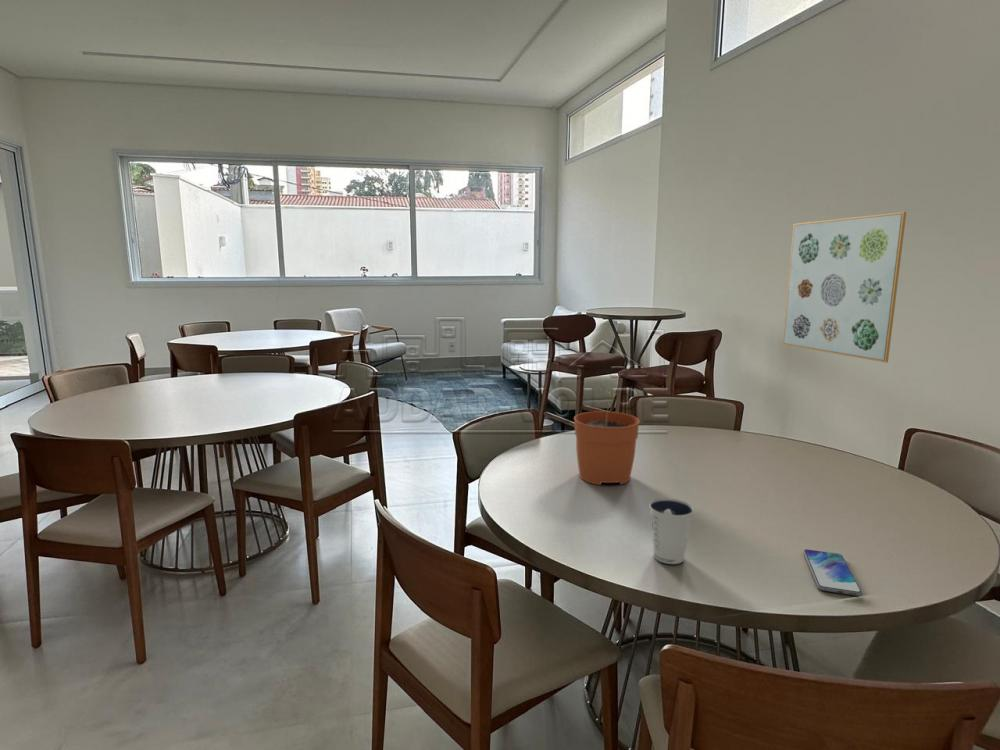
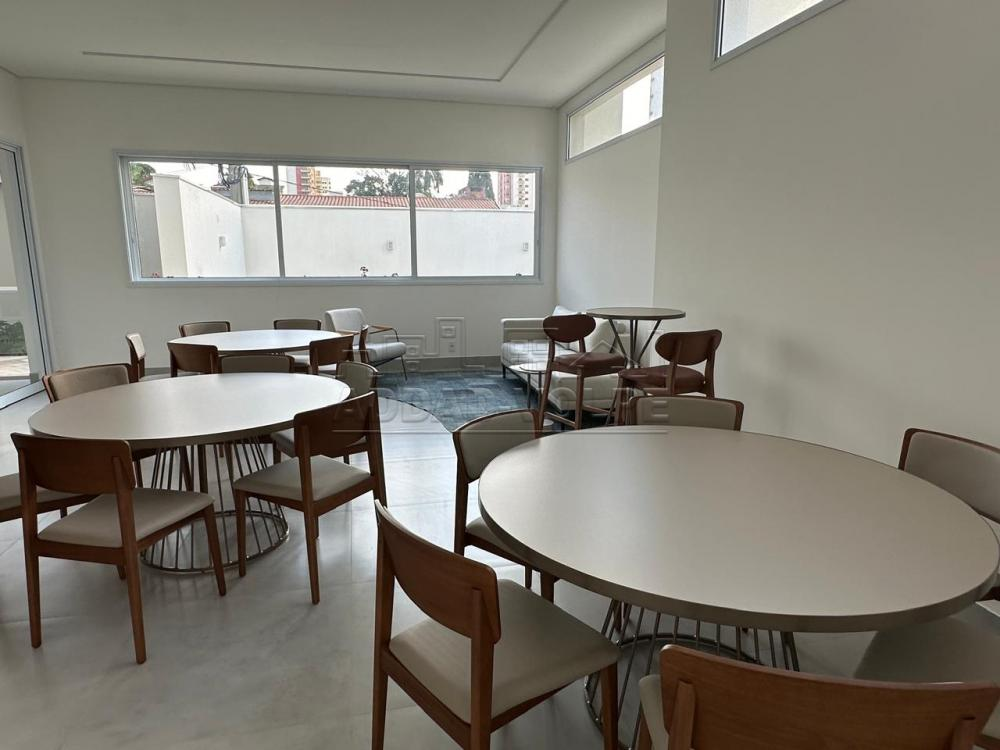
- smartphone [803,548,863,597]
- wall art [782,211,907,364]
- plant pot [573,390,641,486]
- dixie cup [648,498,695,565]
